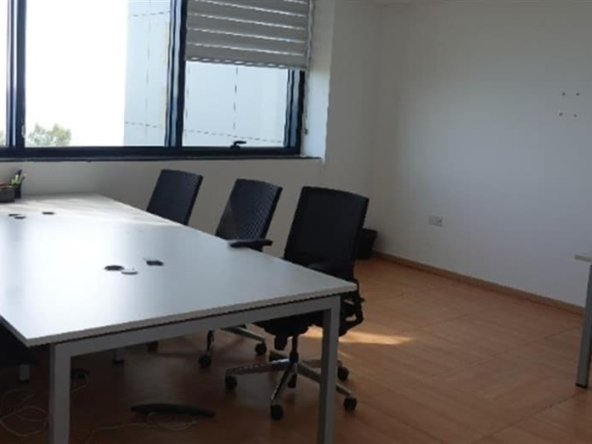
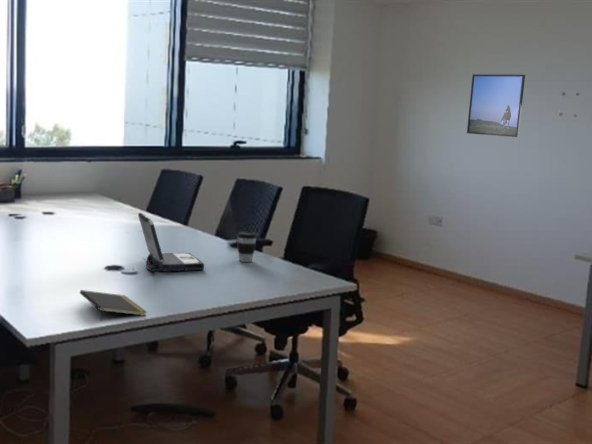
+ notepad [79,289,147,322]
+ laptop [137,212,205,274]
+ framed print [466,73,526,138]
+ coffee cup [236,231,258,263]
